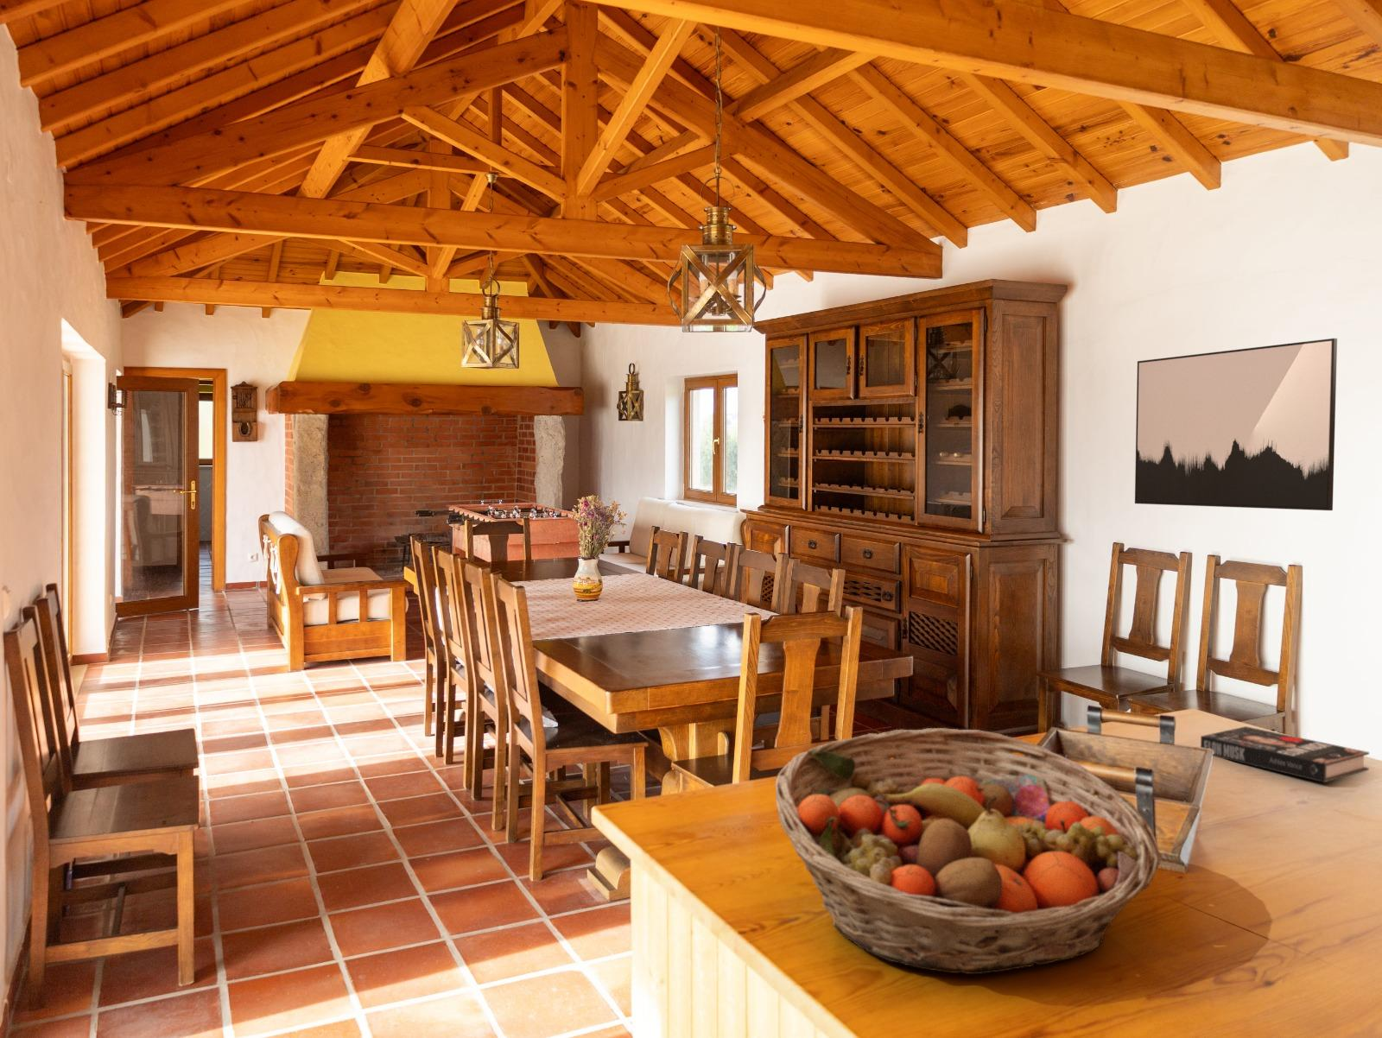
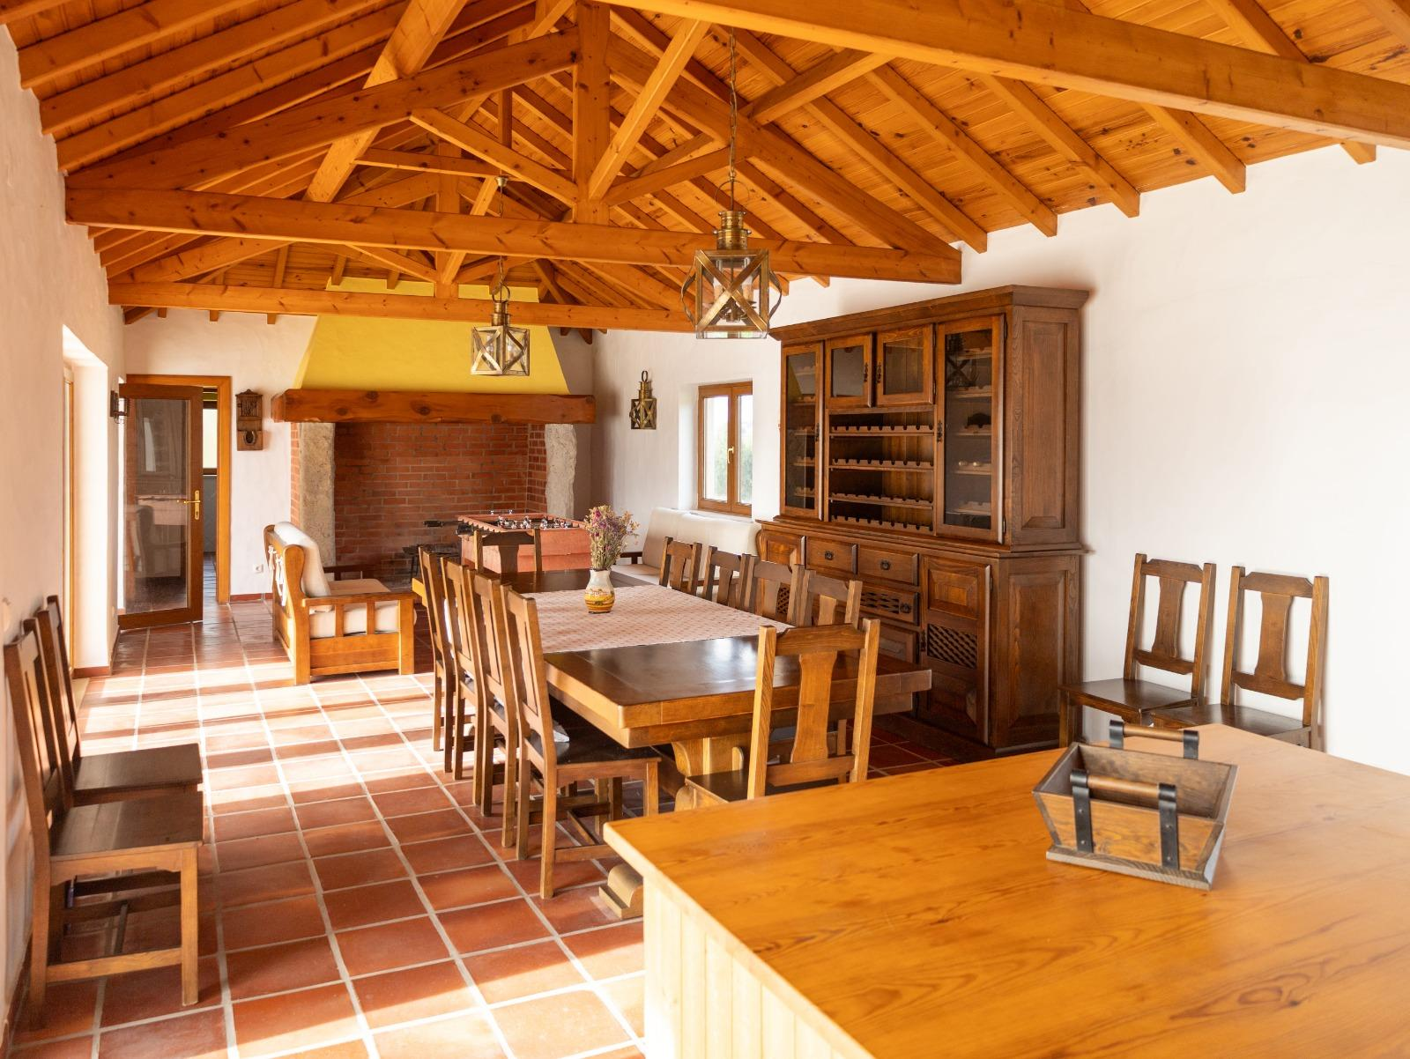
- wall art [1134,338,1338,511]
- book [1200,725,1370,783]
- fruit basket [774,727,1162,975]
